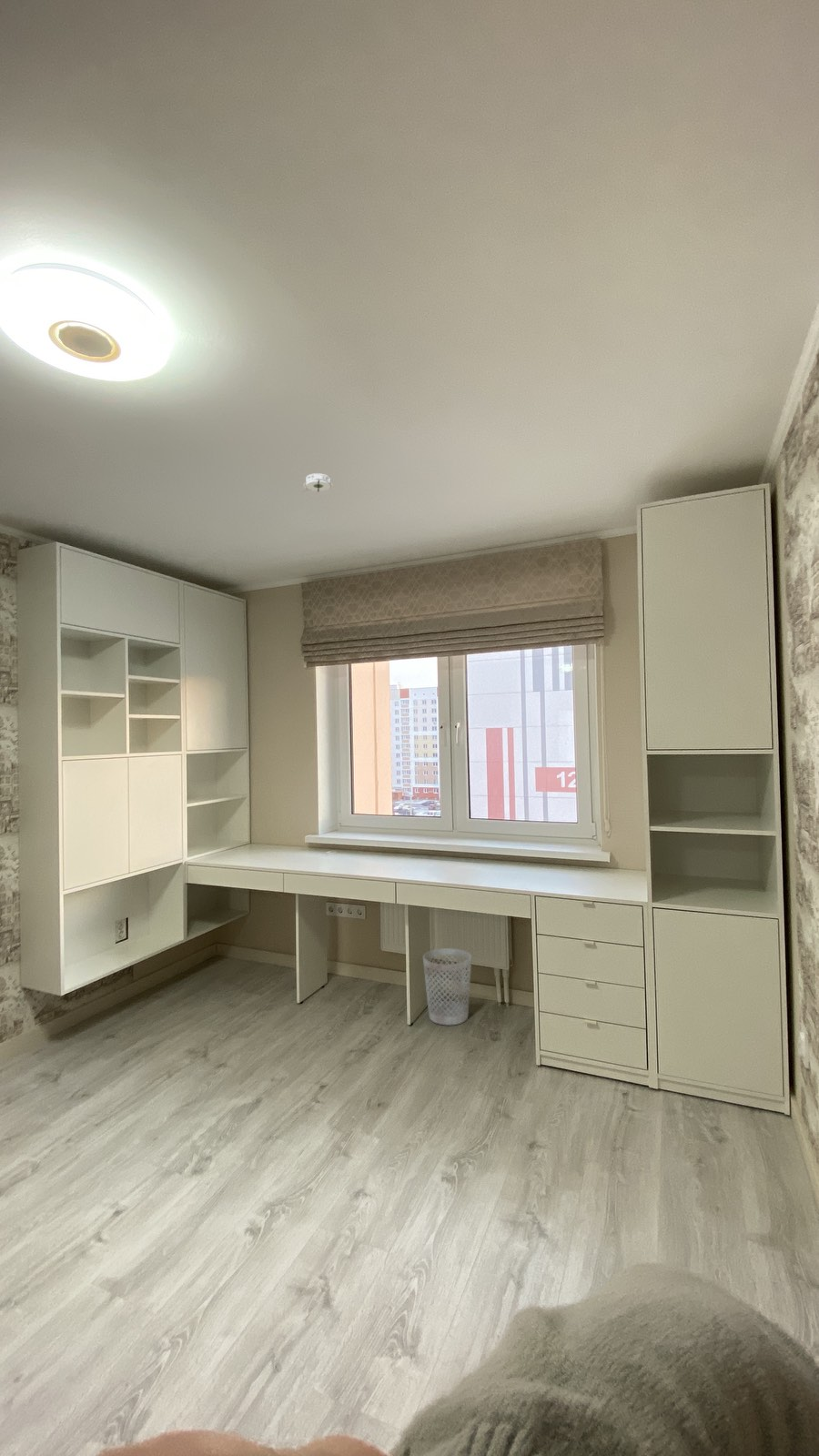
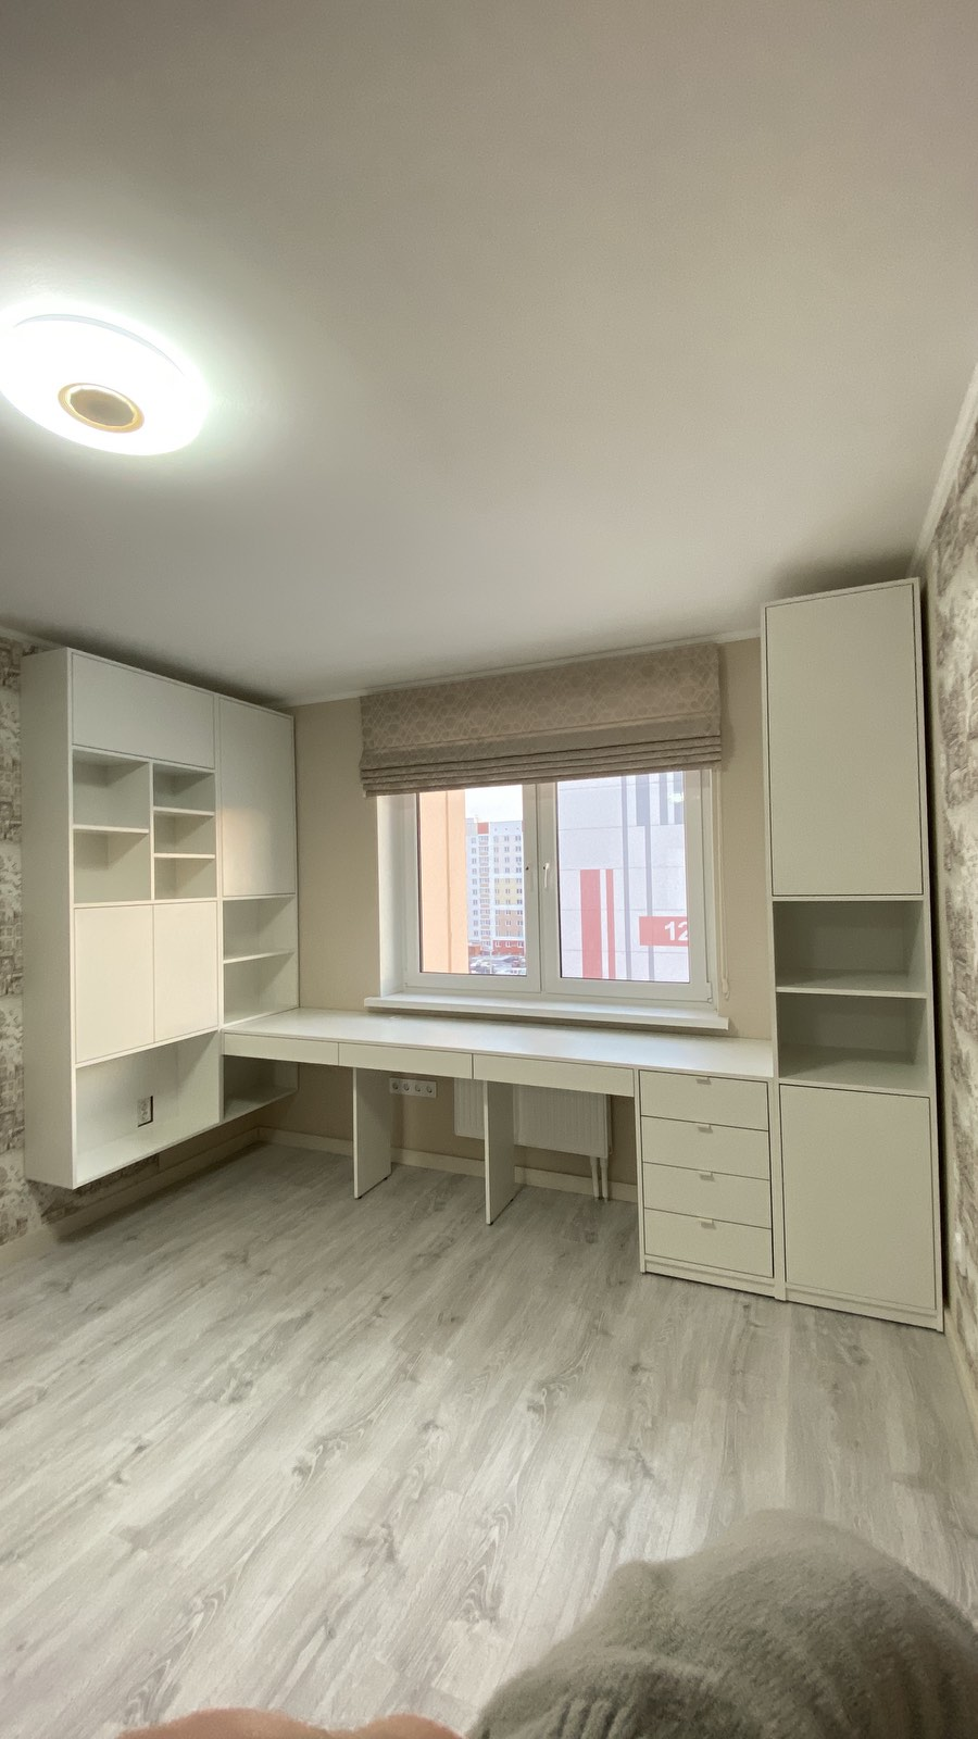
- smoke detector [301,472,334,493]
- wastebasket [422,947,472,1026]
